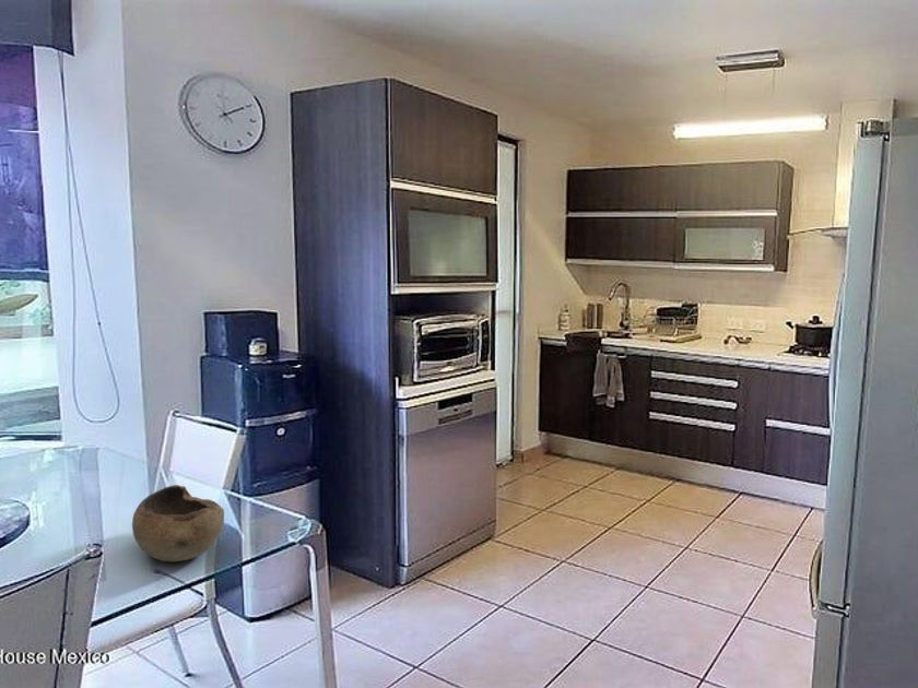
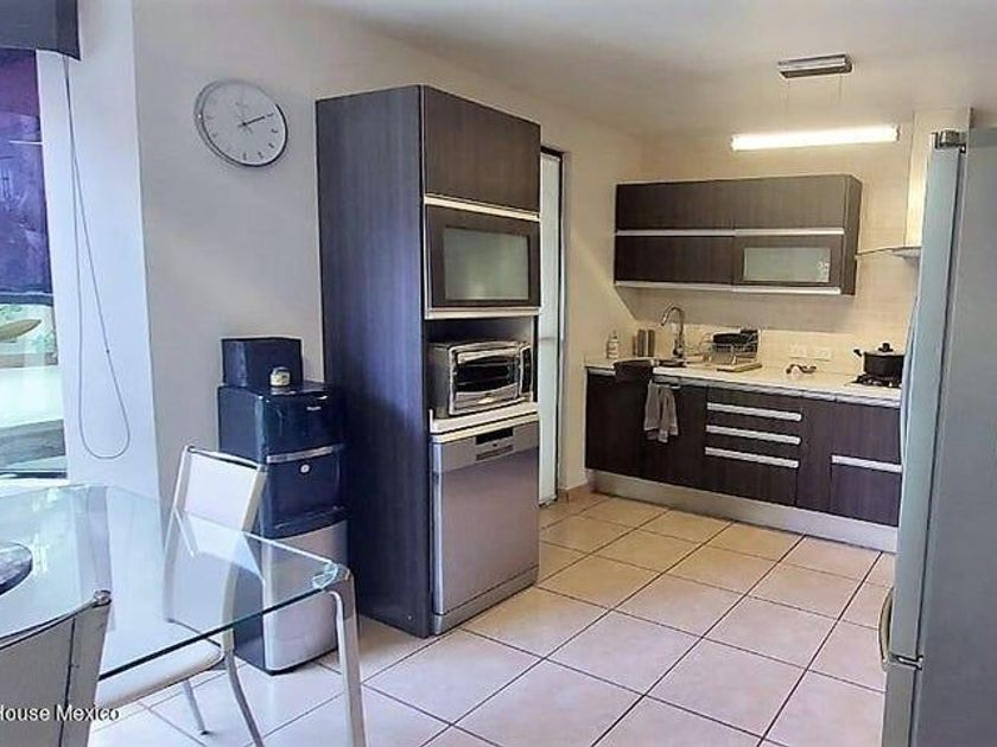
- bowl [131,484,225,562]
